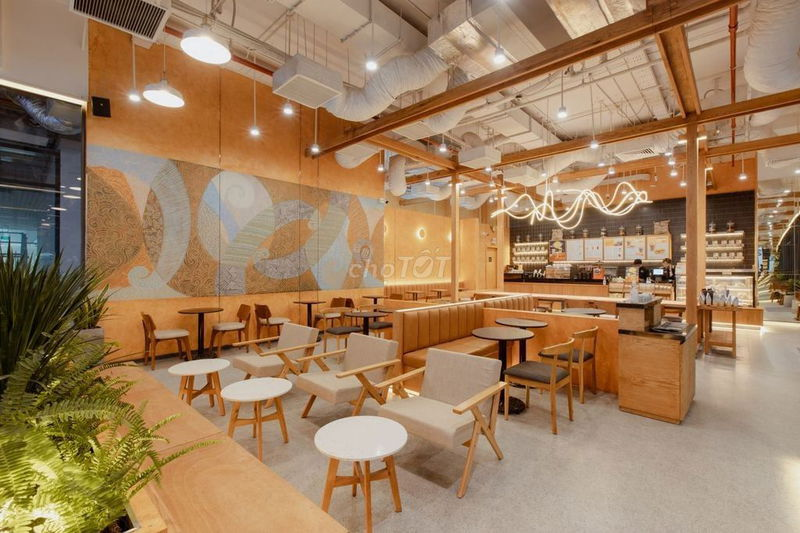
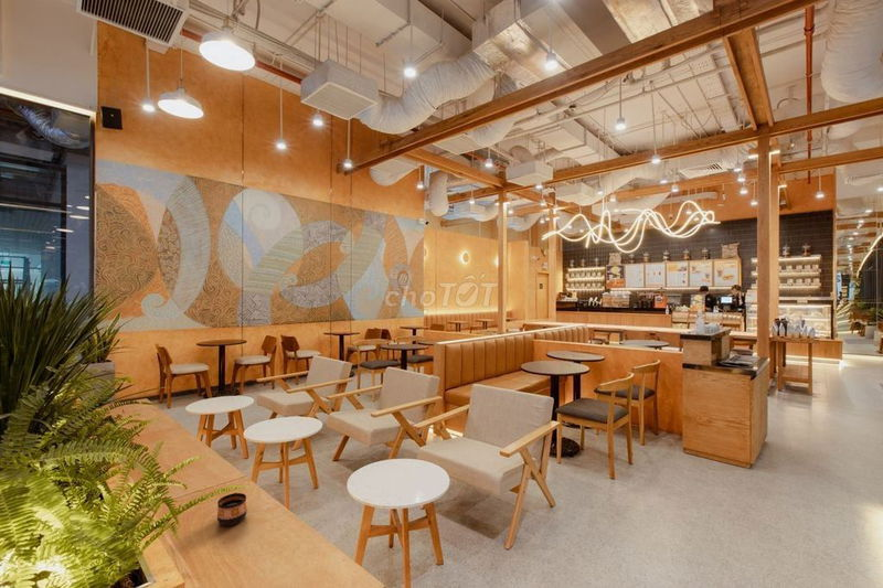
+ cup [216,492,247,526]
